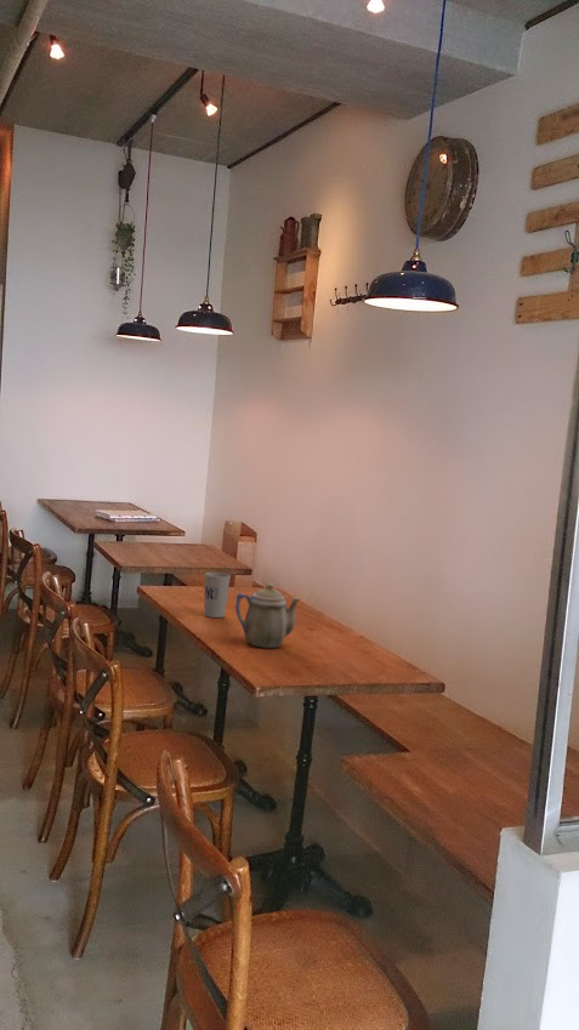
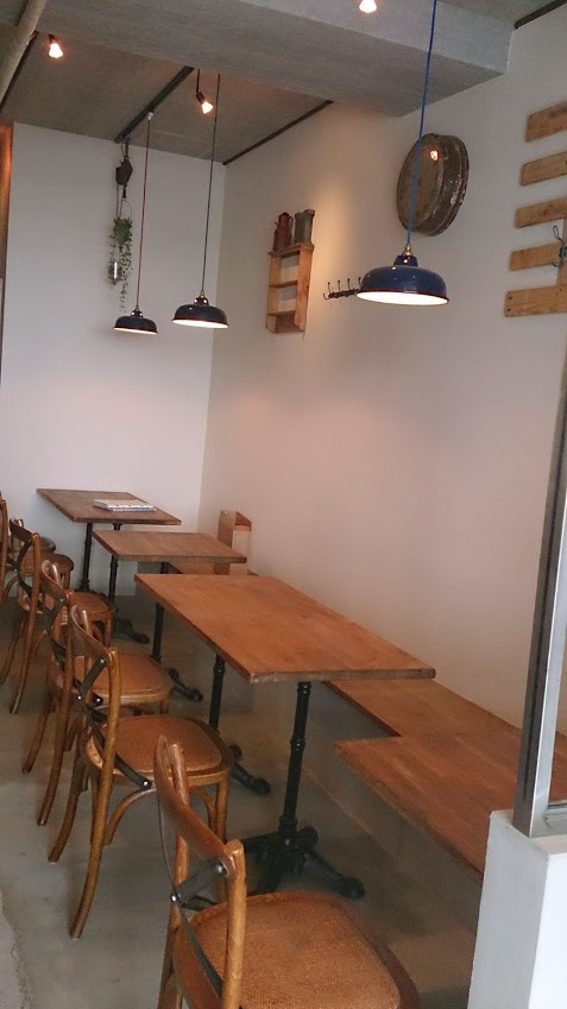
- cup [203,571,232,619]
- teapot [234,582,301,649]
